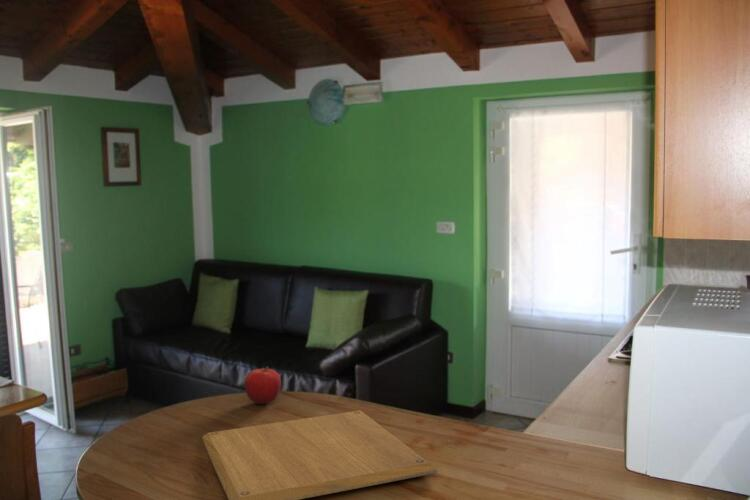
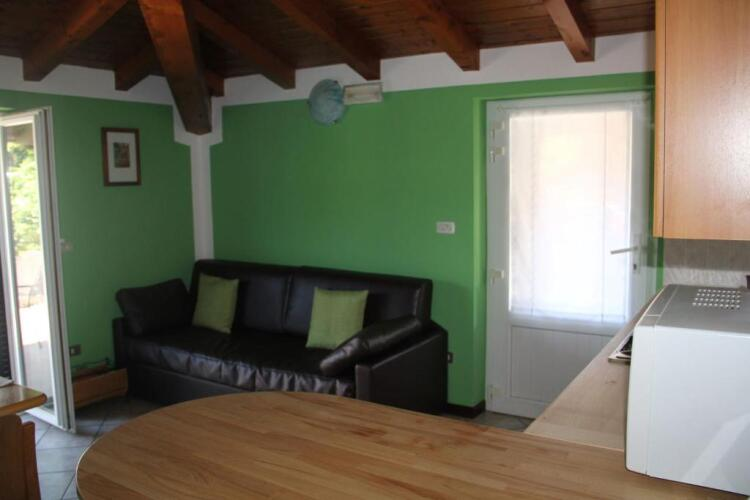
- fruit [244,366,282,405]
- chopping board [201,409,438,500]
